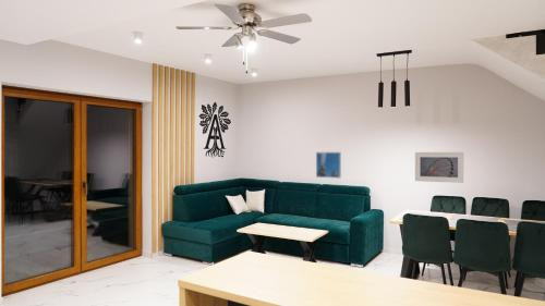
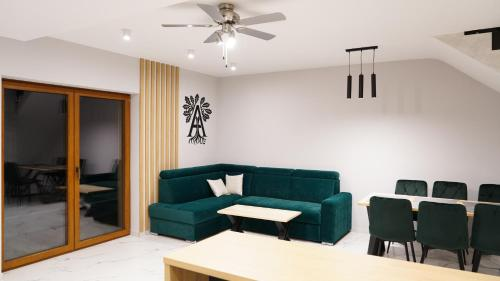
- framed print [414,151,464,184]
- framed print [315,151,342,180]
